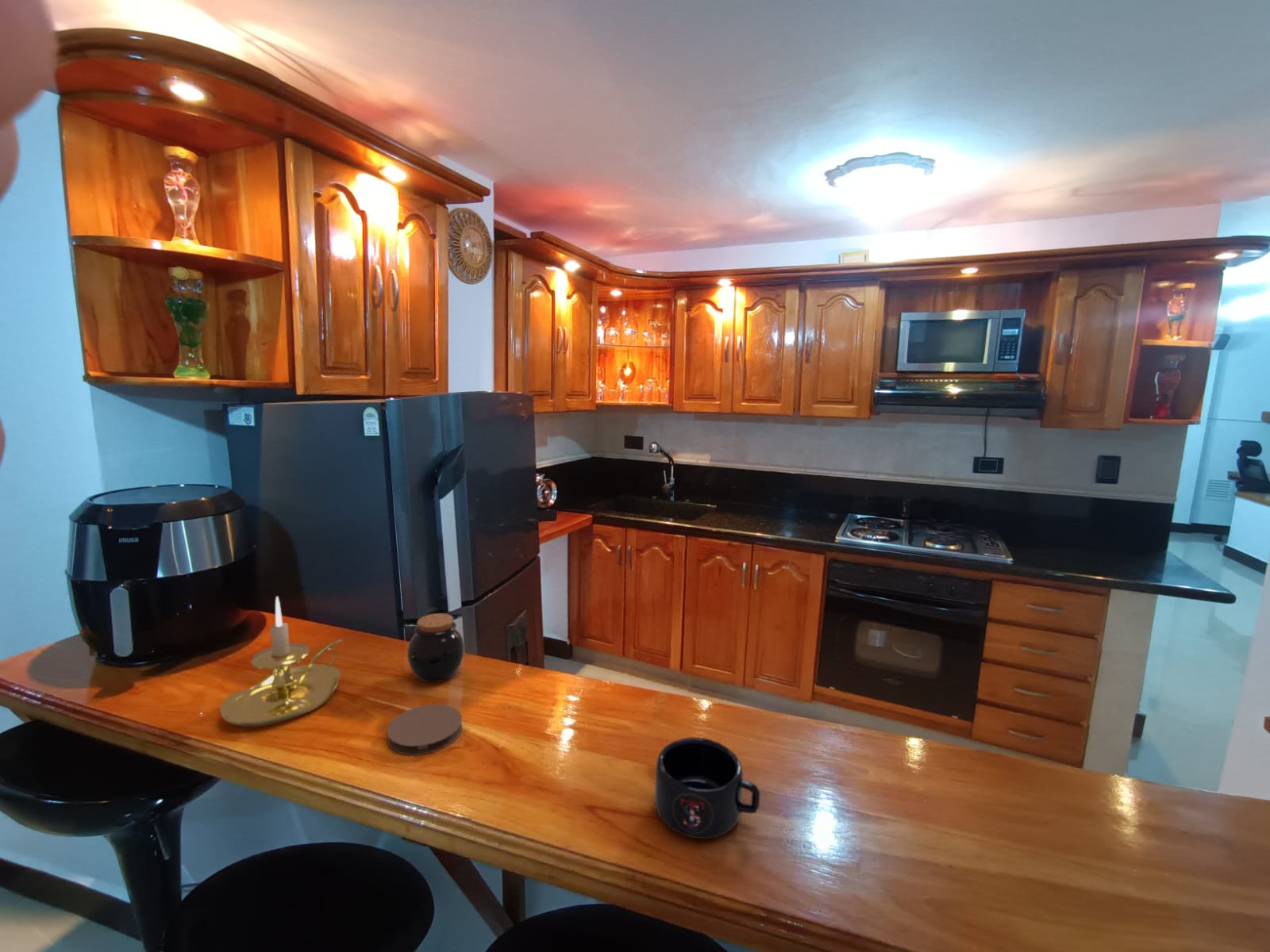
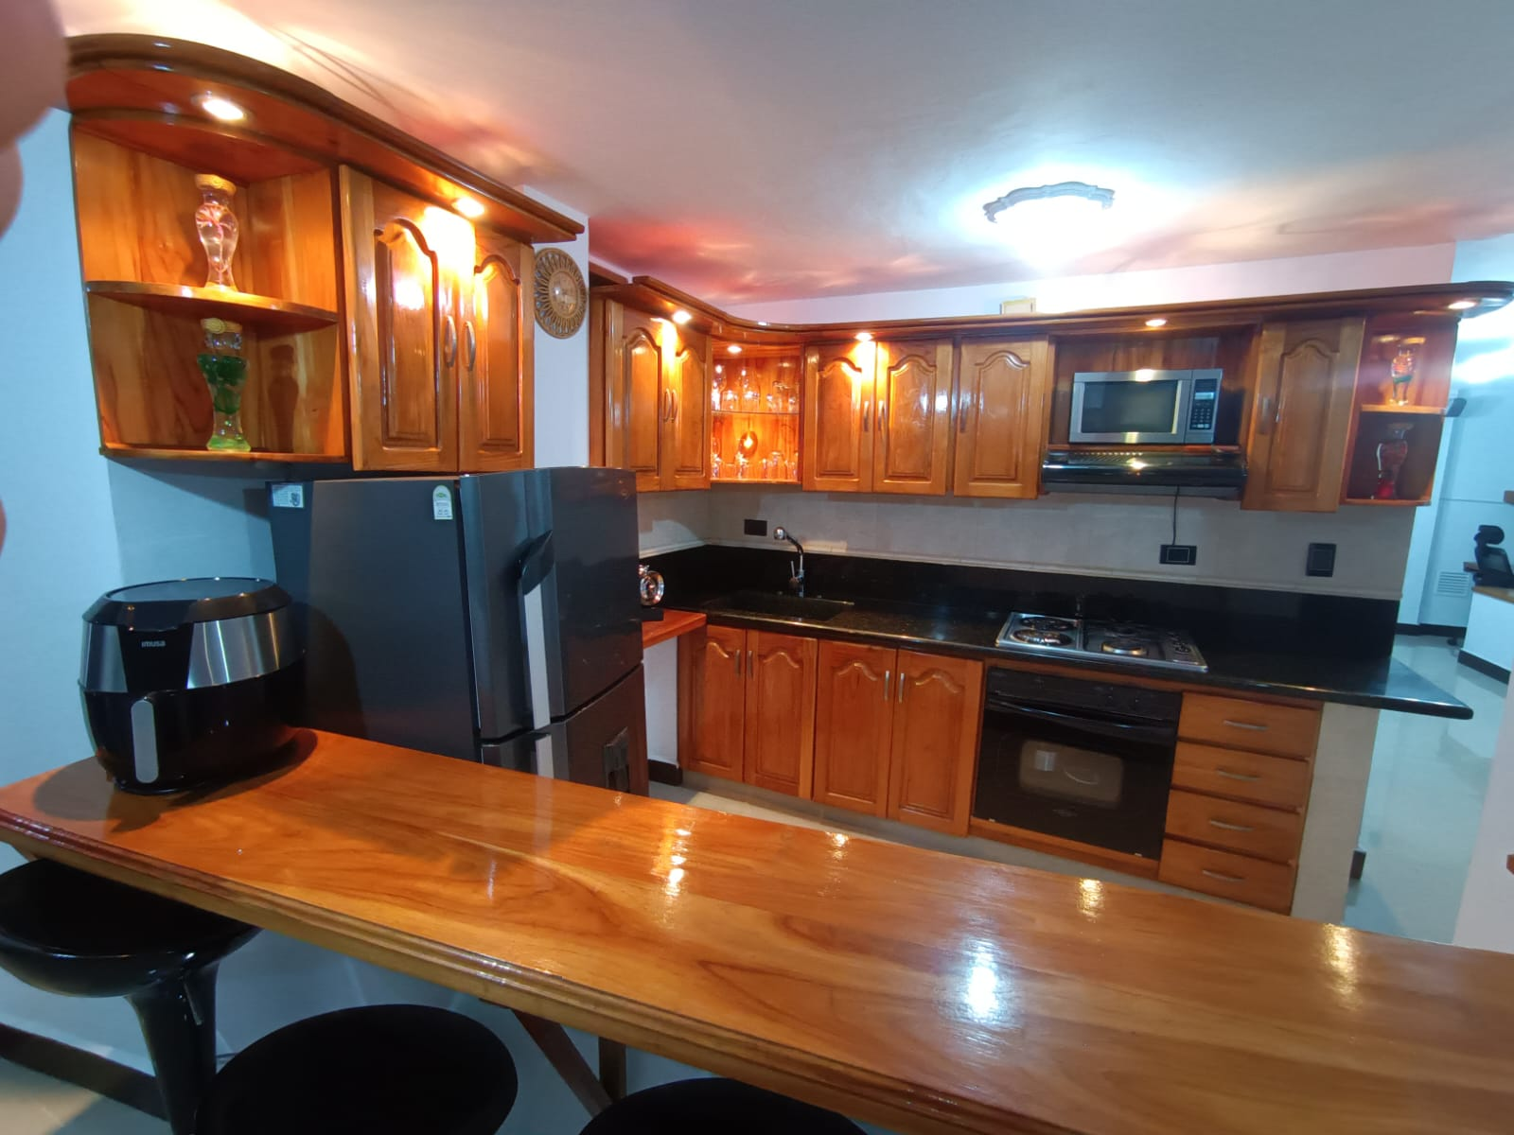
- coaster [387,704,463,756]
- candle holder [218,596,344,728]
- mug [654,736,760,839]
- jar [406,612,465,683]
